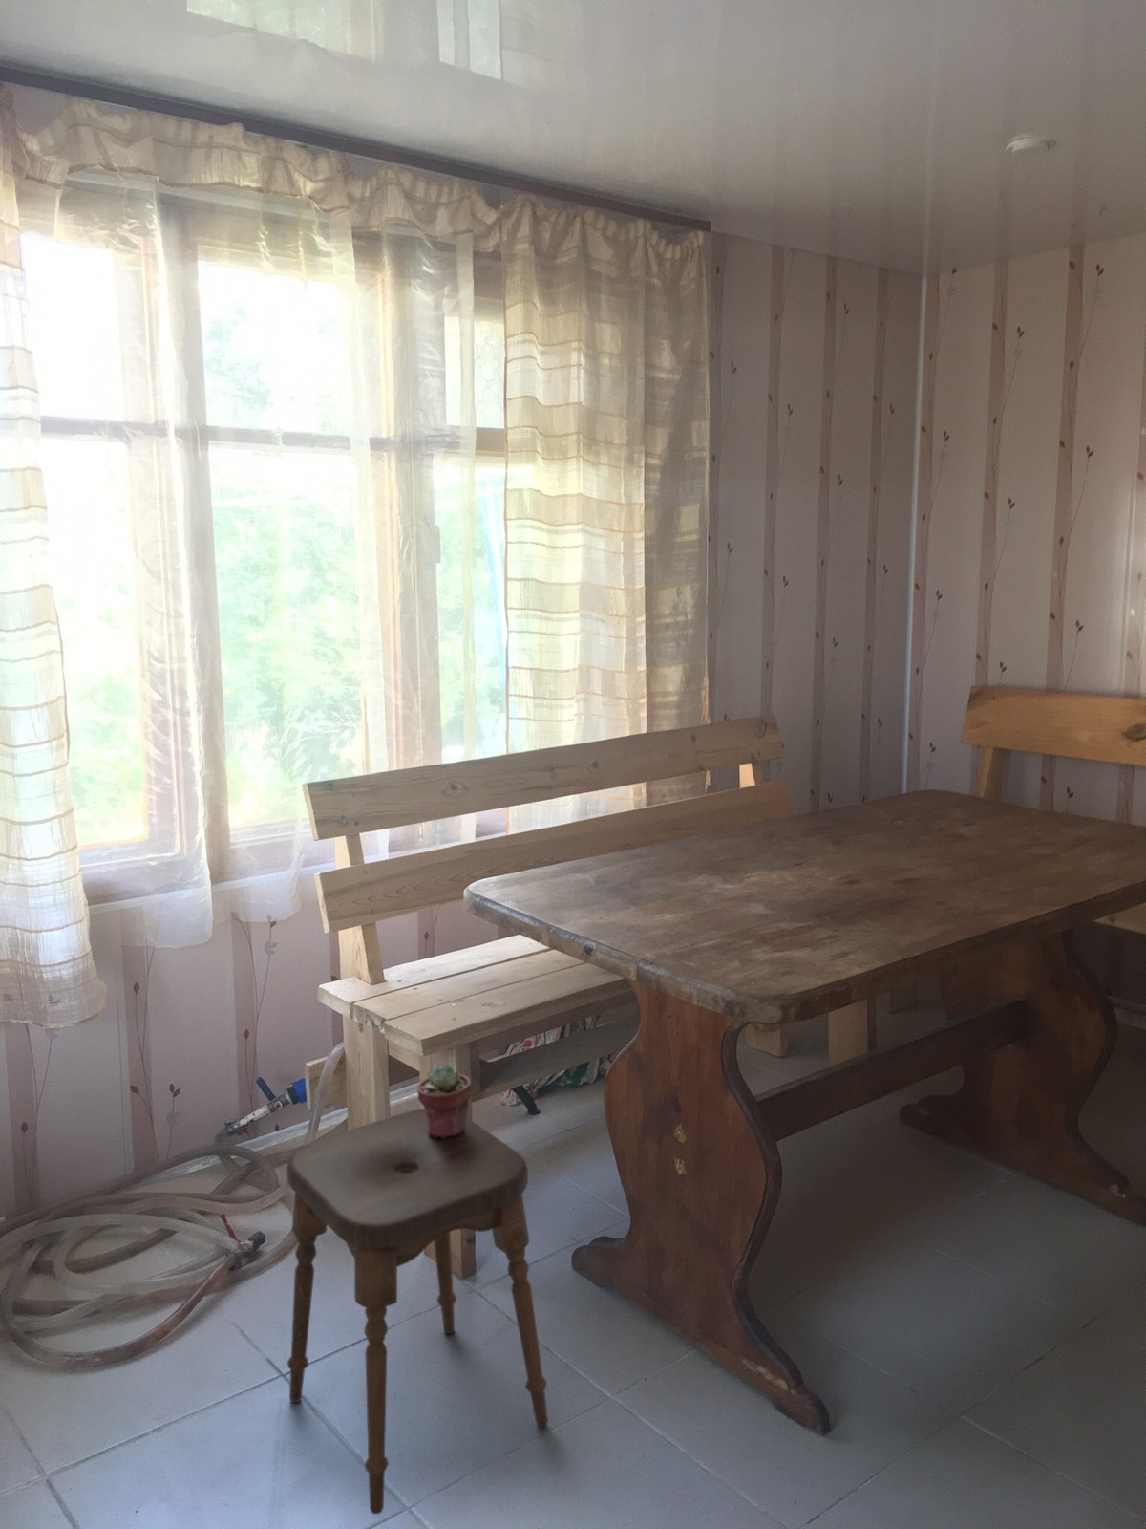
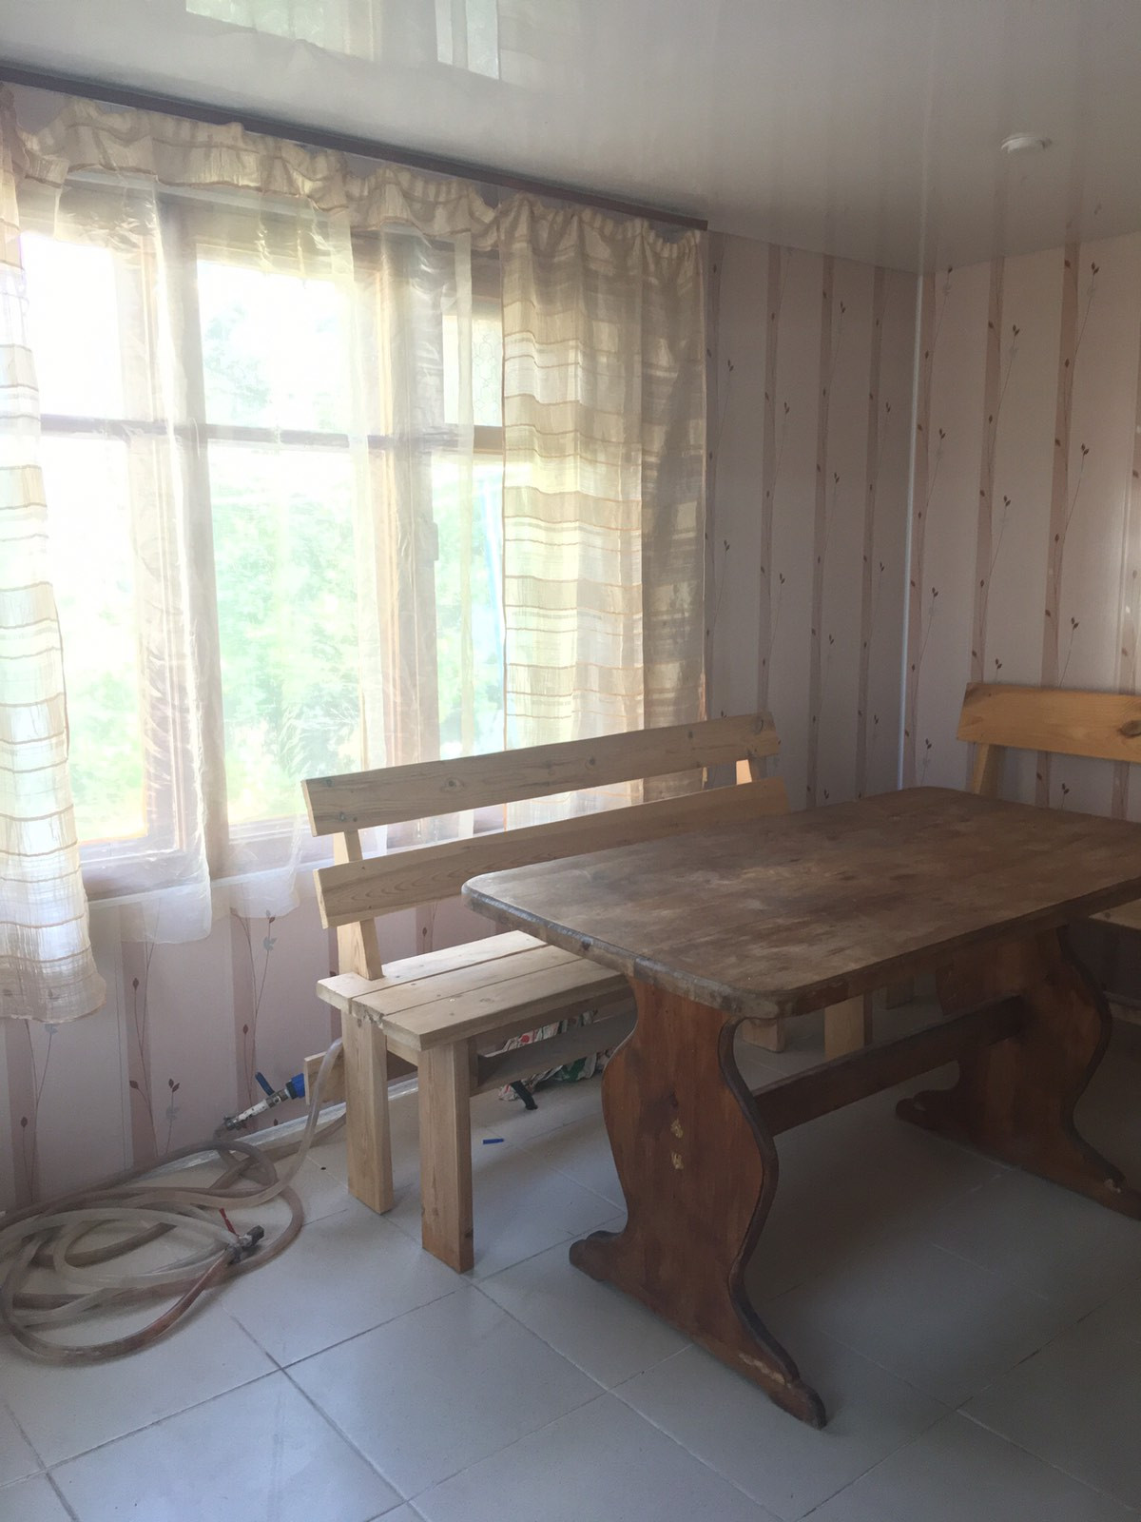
- stool [285,1108,549,1516]
- potted succulent [417,1063,473,1138]
